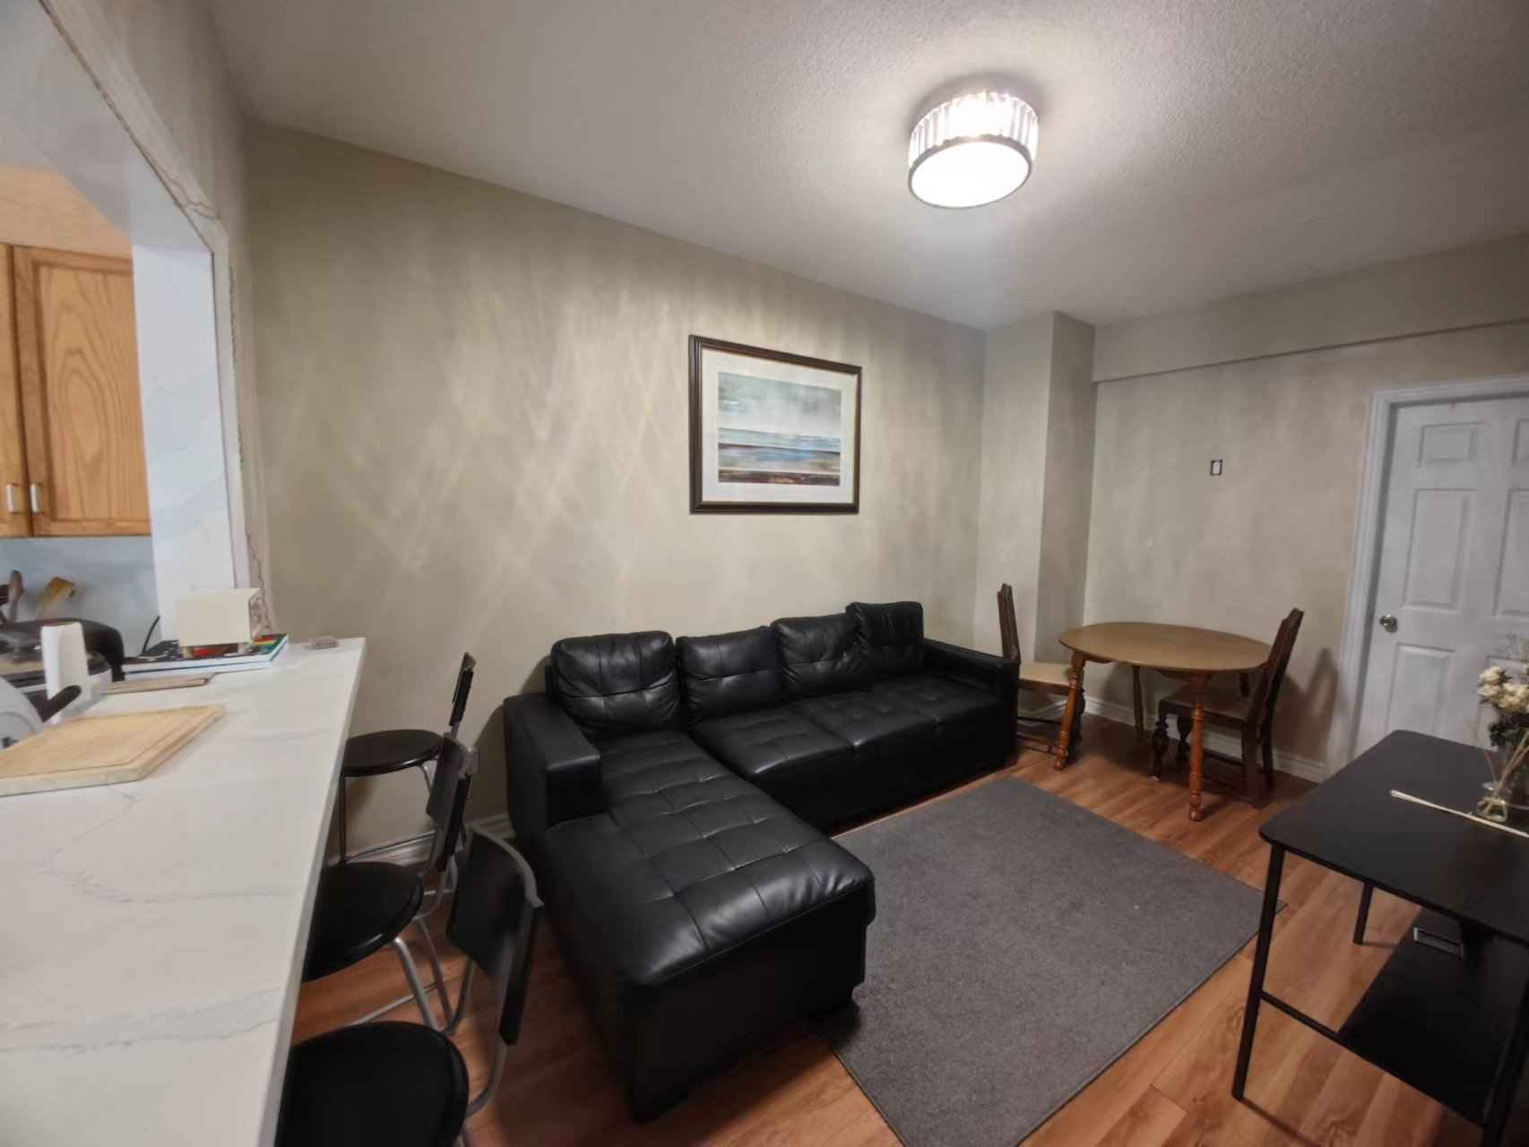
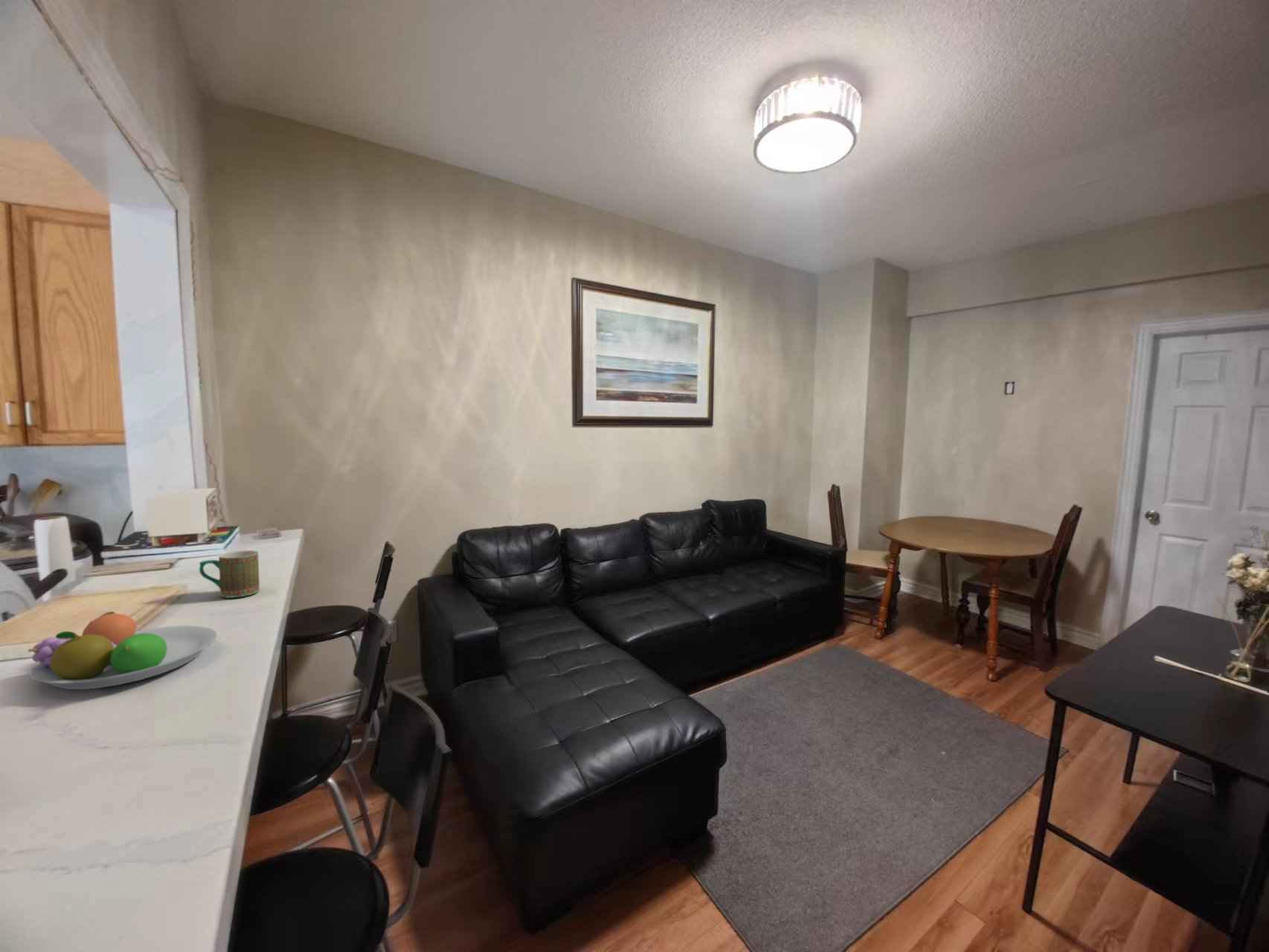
+ mug [199,550,260,599]
+ fruit bowl [28,611,218,690]
